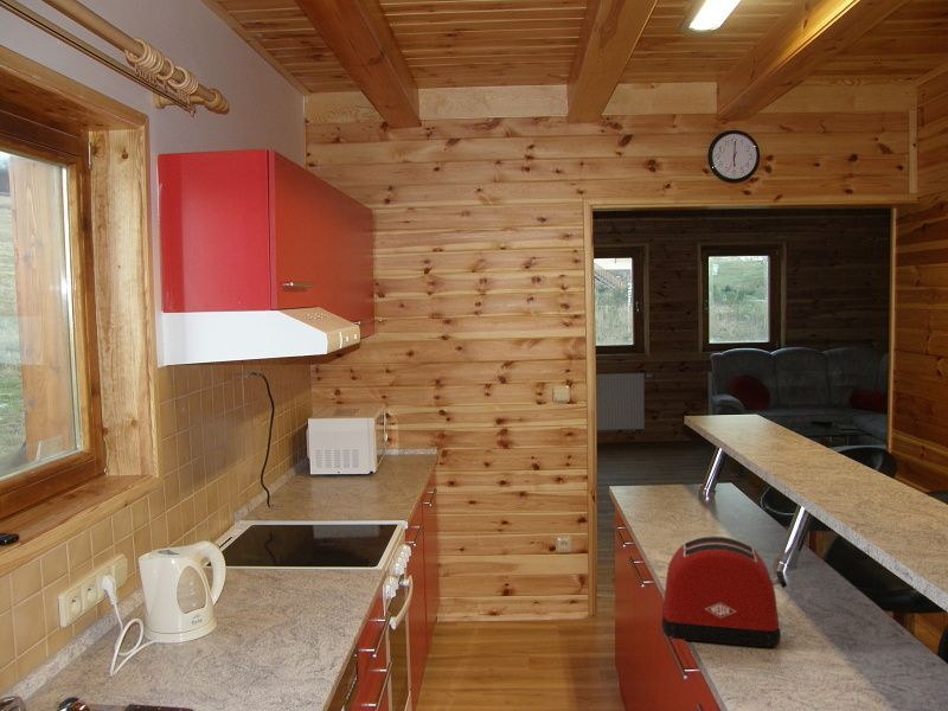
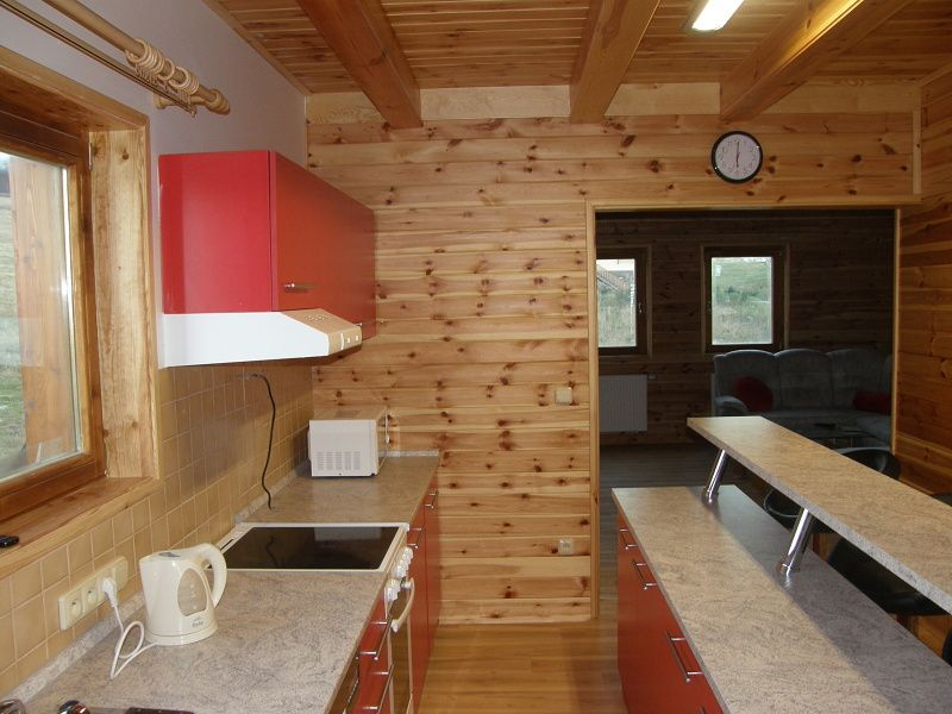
- toaster [661,534,788,648]
